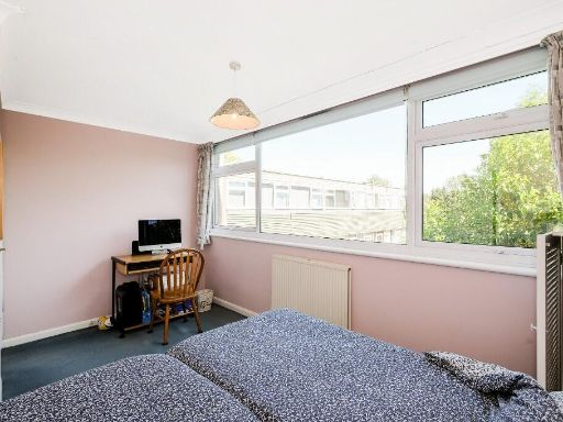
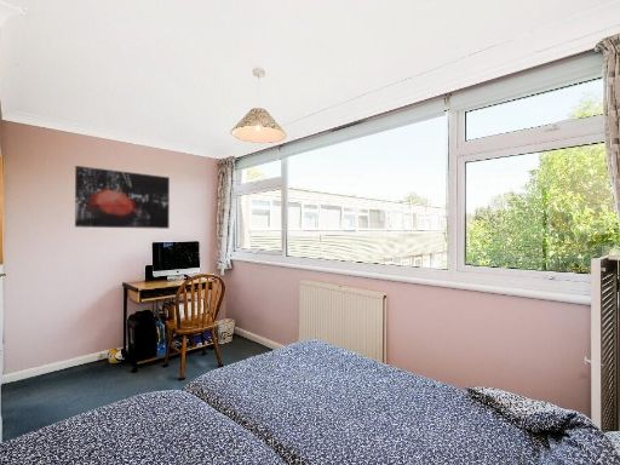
+ wall art [74,165,171,230]
